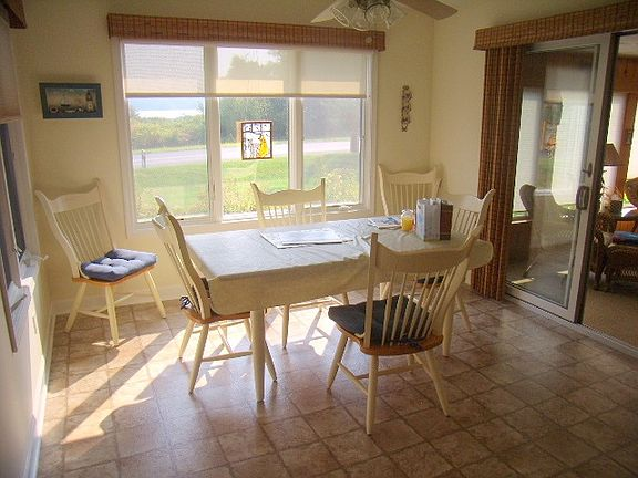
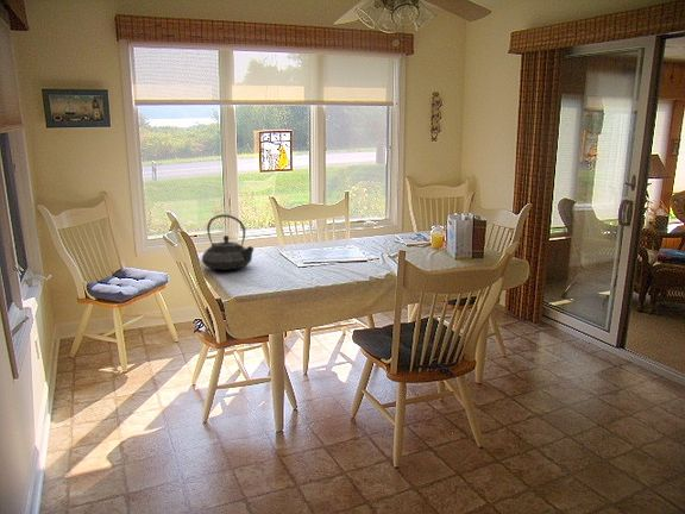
+ teapot [201,213,256,271]
